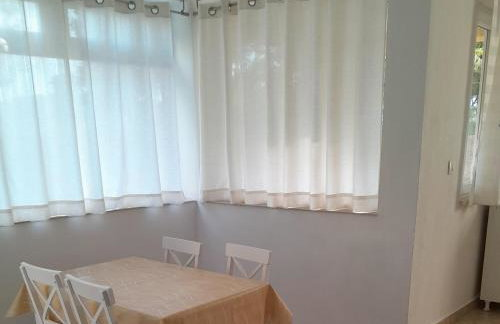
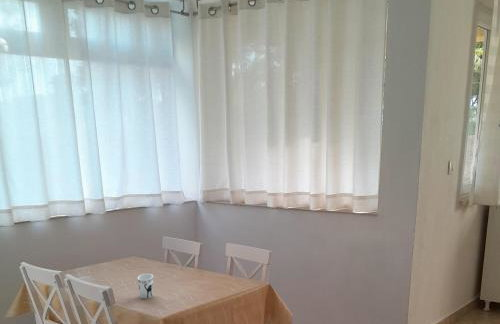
+ cup [136,273,154,300]
